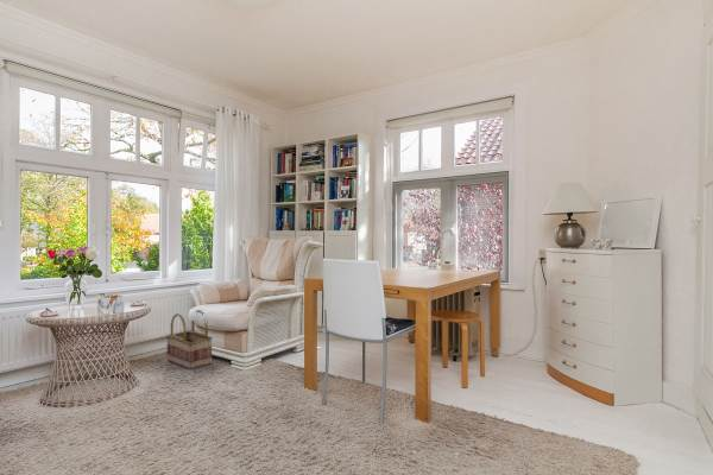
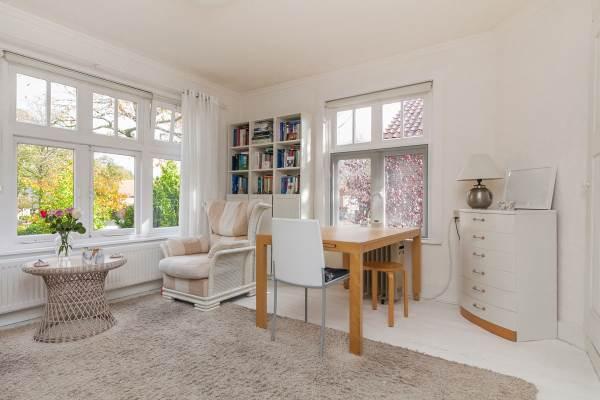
- basket [165,309,214,370]
